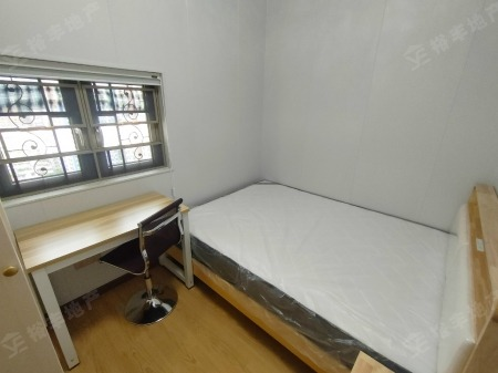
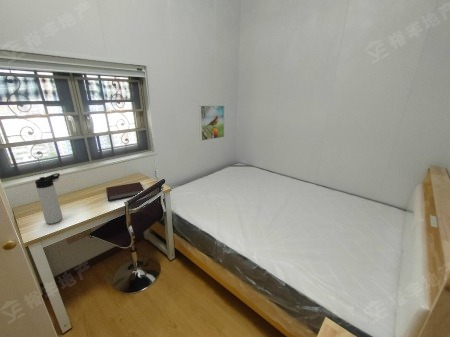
+ notebook [105,181,145,202]
+ thermos bottle [34,172,64,225]
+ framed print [198,105,225,142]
